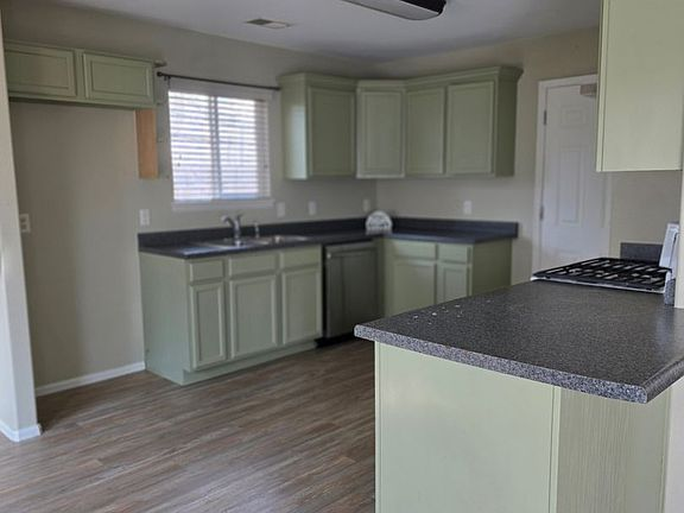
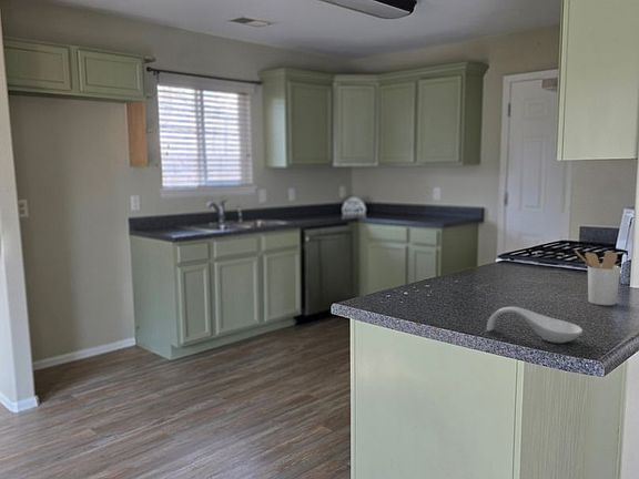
+ utensil holder [574,249,621,306]
+ spoon rest [486,306,584,344]
